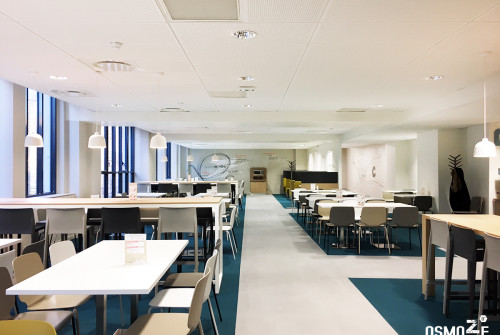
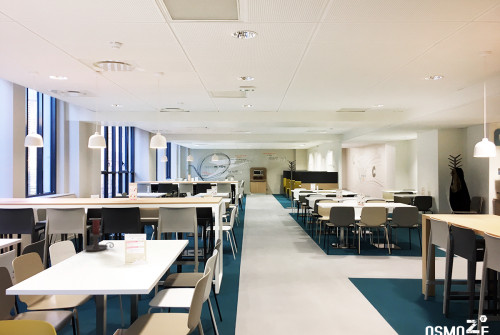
+ candle holder [84,219,115,252]
